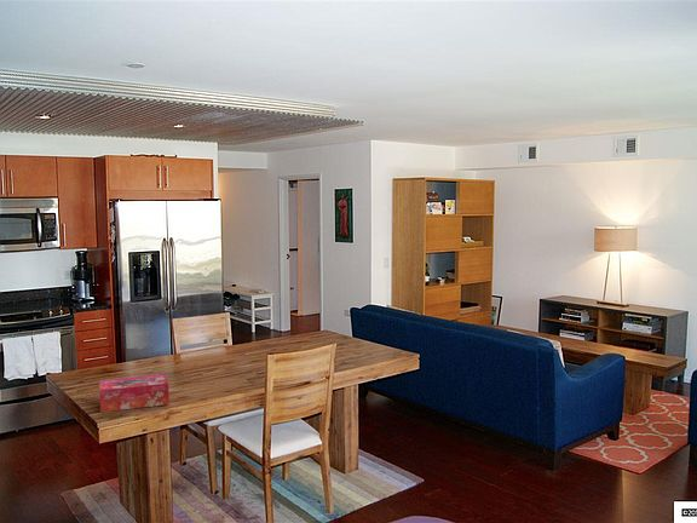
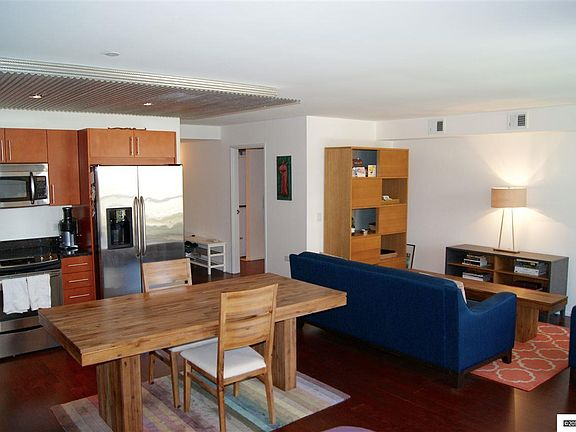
- tissue box [98,374,171,413]
